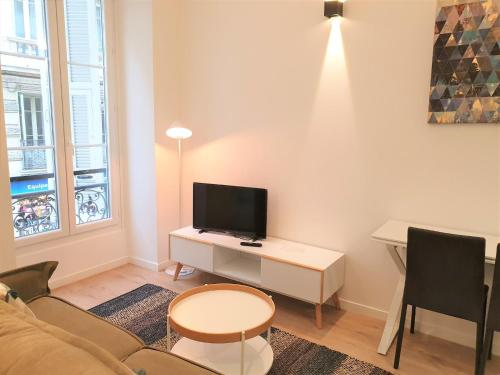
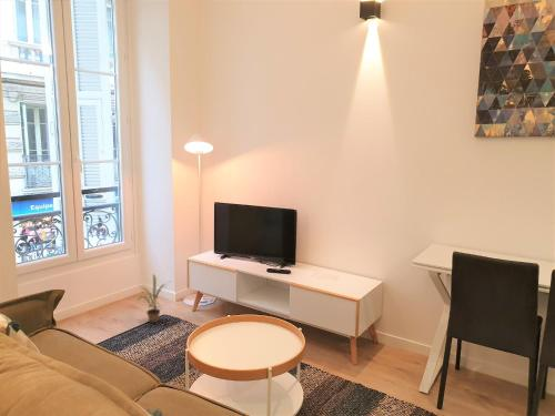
+ potted plant [135,273,170,324]
